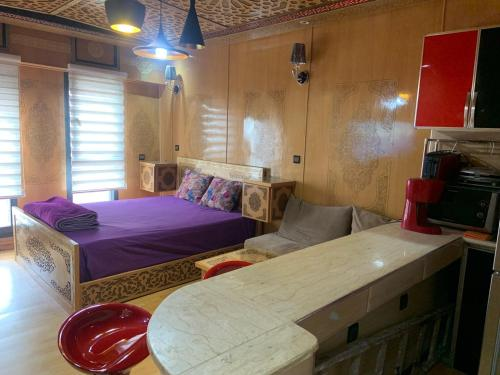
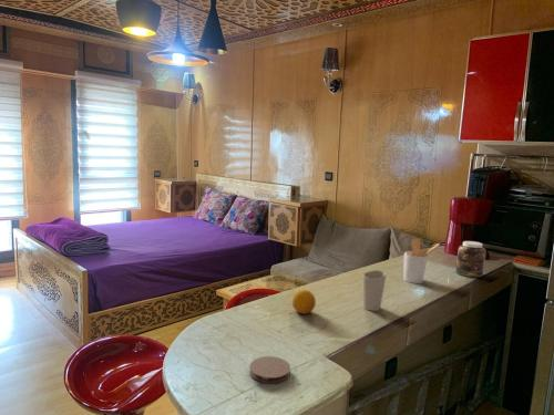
+ utensil holder [402,237,441,284]
+ cup [361,269,388,312]
+ coaster [248,355,291,384]
+ jar [455,240,486,278]
+ fruit [291,288,317,315]
